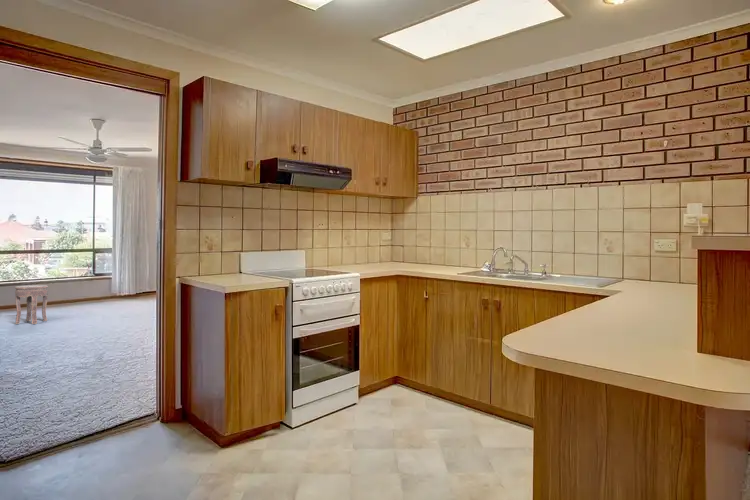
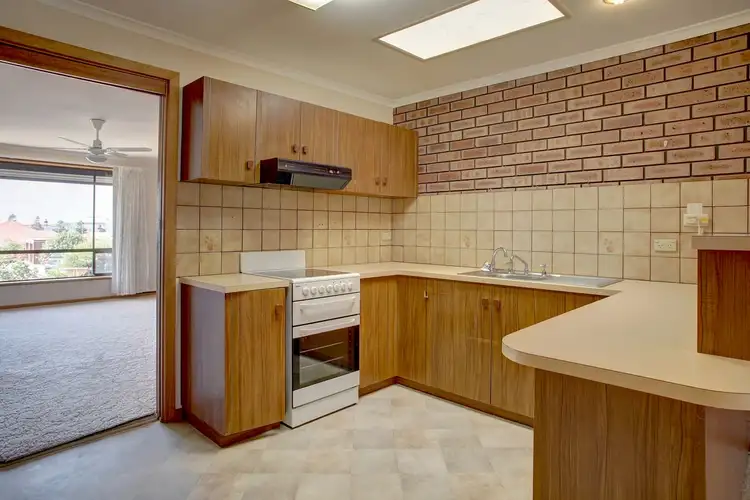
- side table [14,284,49,325]
